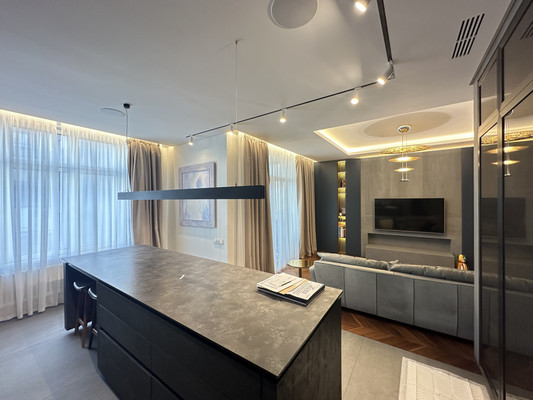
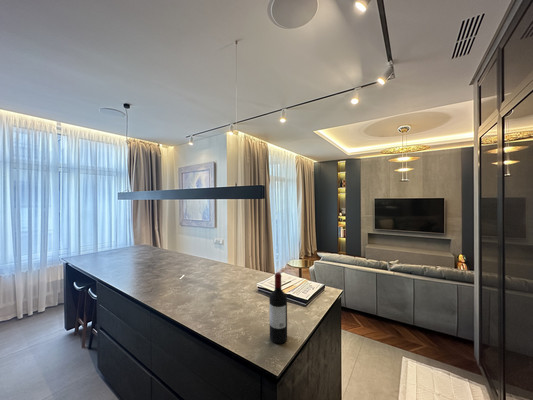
+ wine bottle [268,272,288,344]
